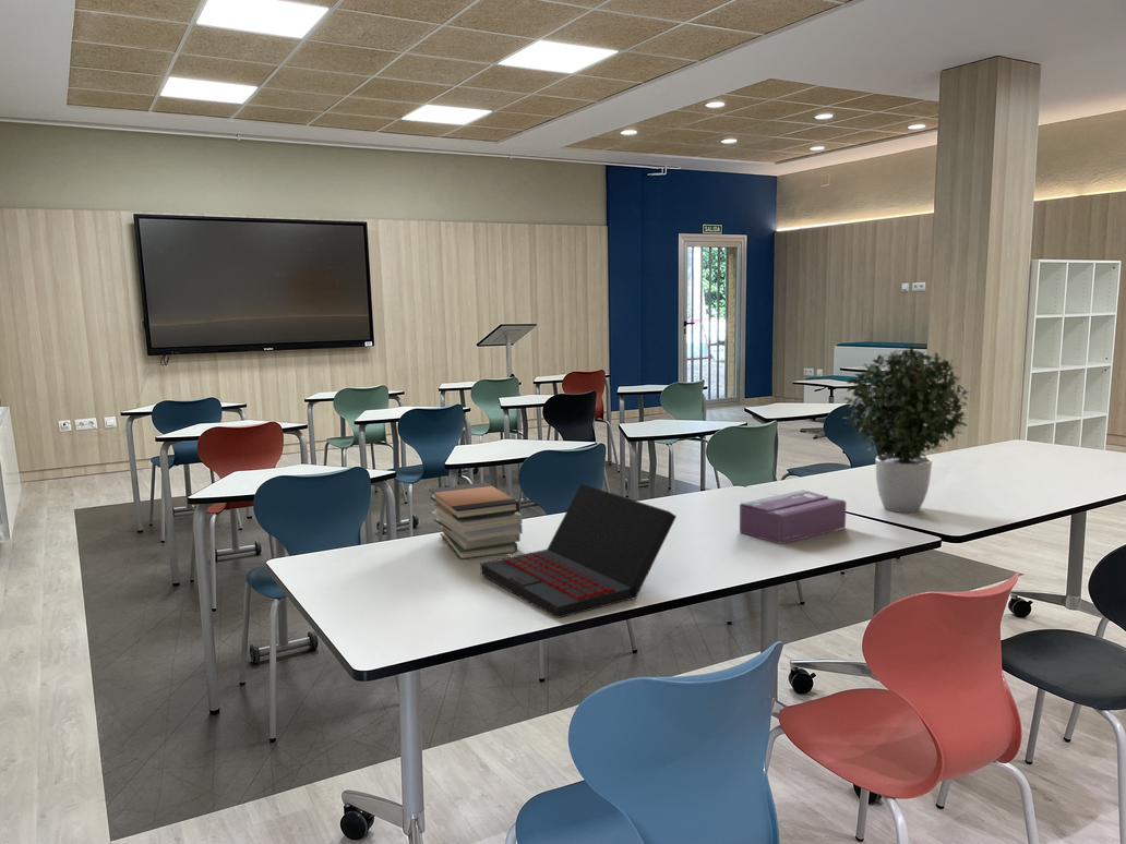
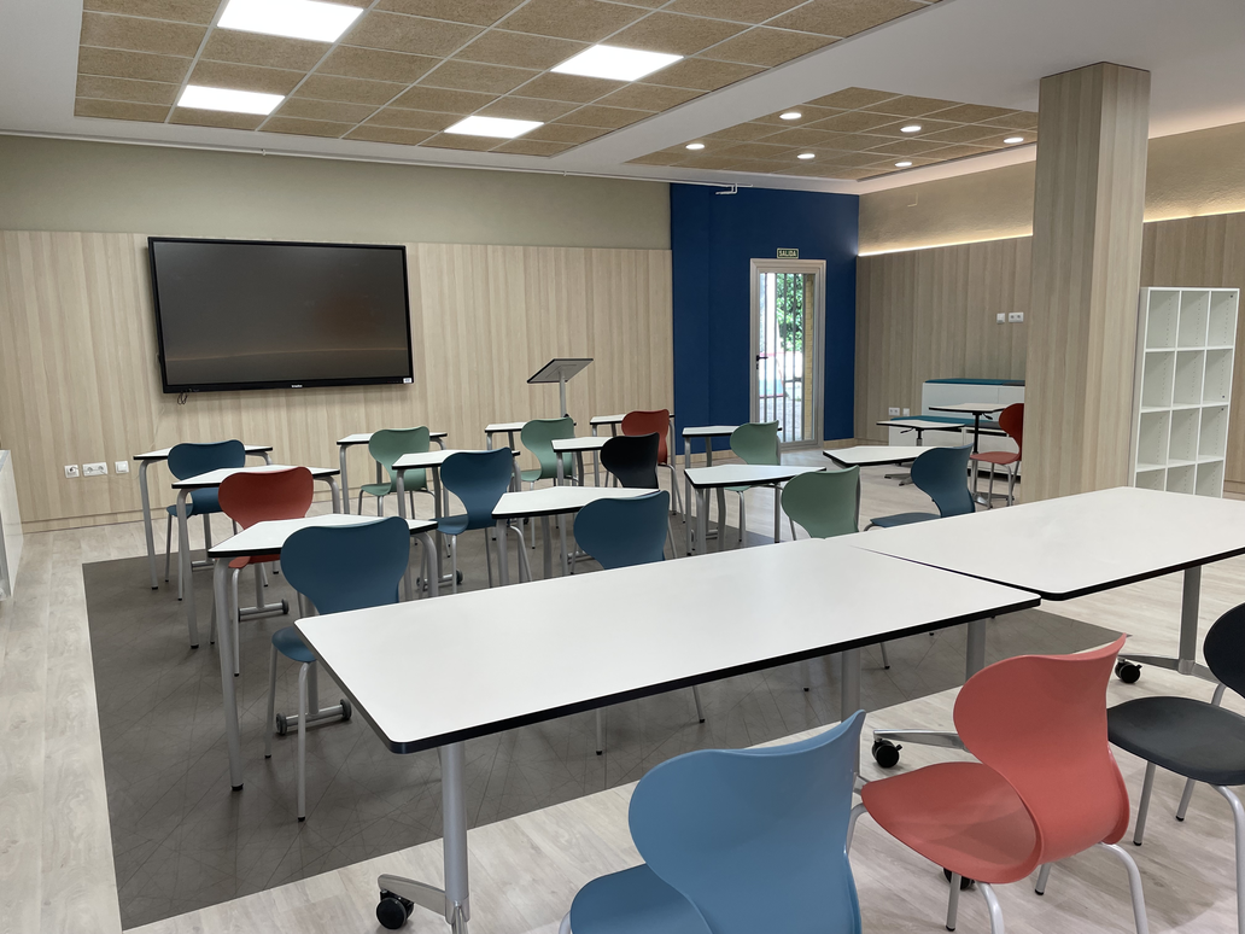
- tissue box [739,489,847,545]
- potted plant [841,345,972,514]
- book stack [428,482,524,560]
- laptop [479,483,678,619]
